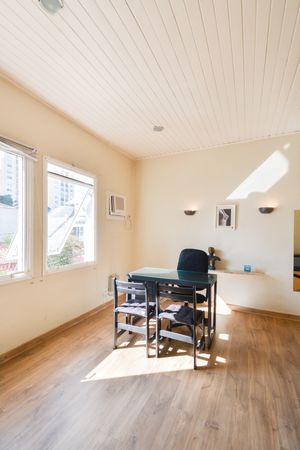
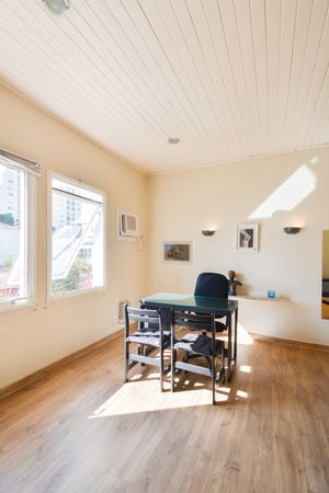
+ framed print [160,239,195,266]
